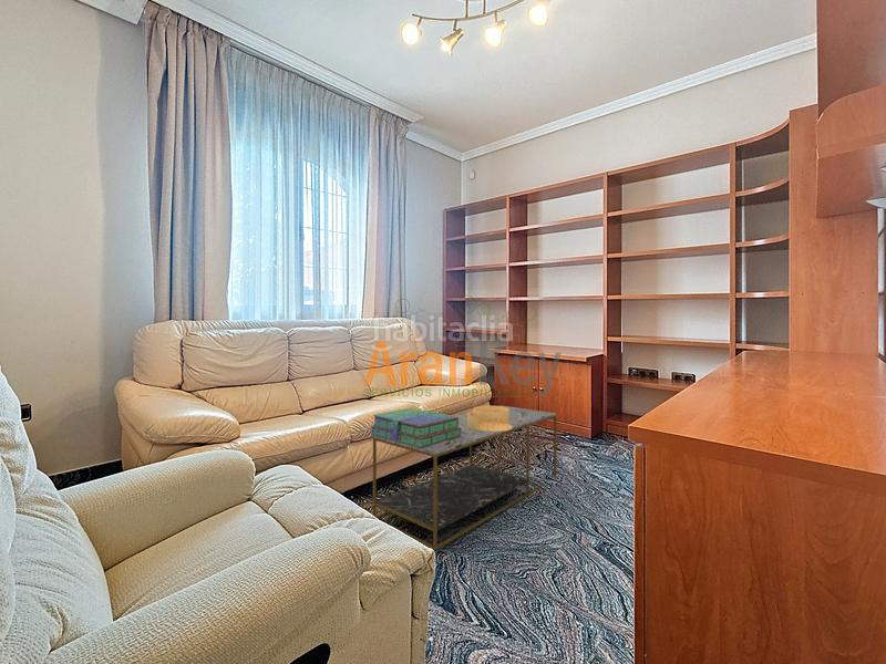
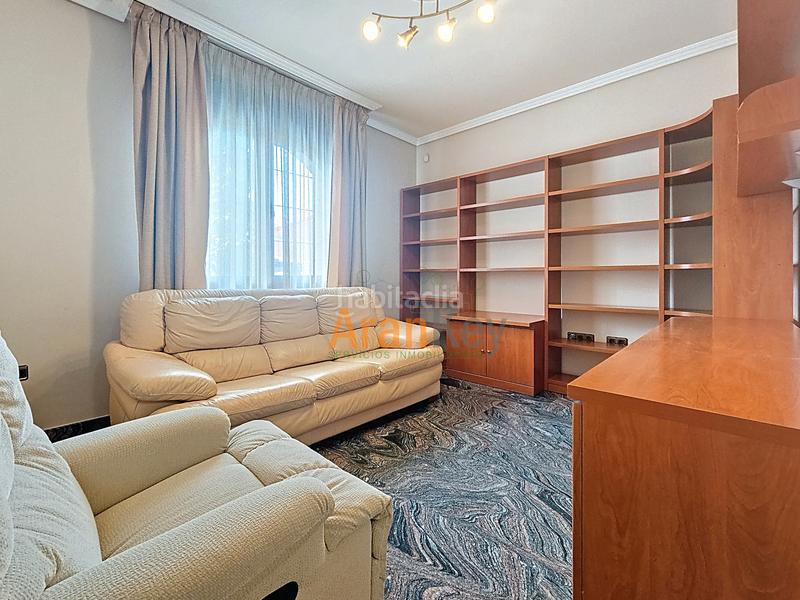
- coffee table [372,404,557,551]
- architectural model [467,405,513,432]
- stack of books [369,407,462,448]
